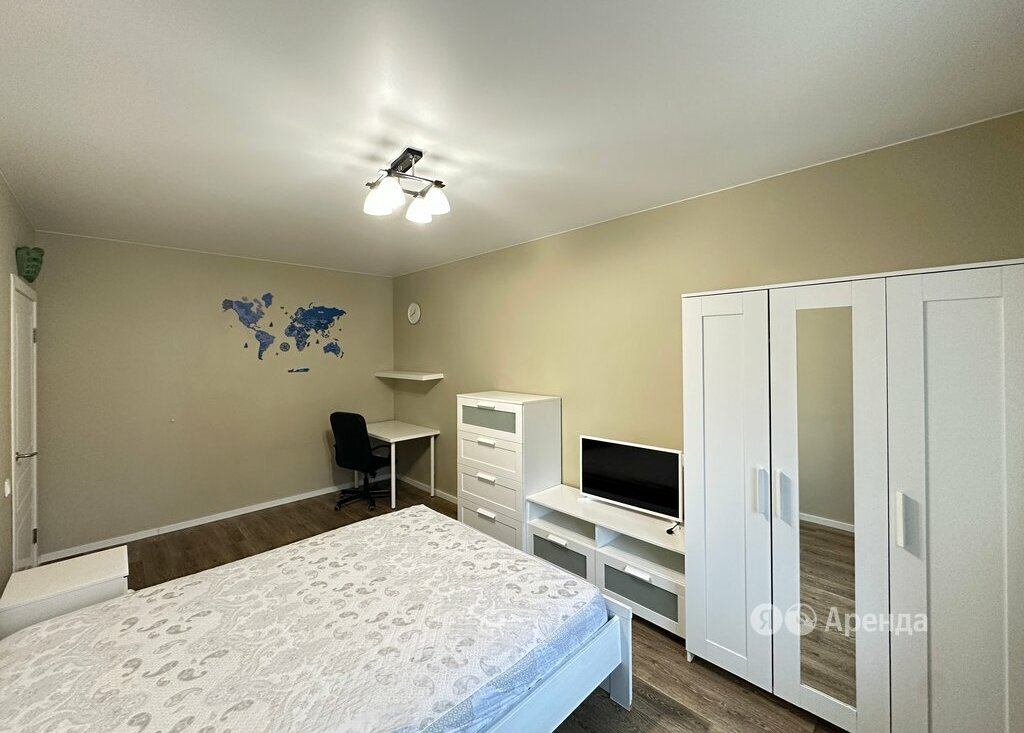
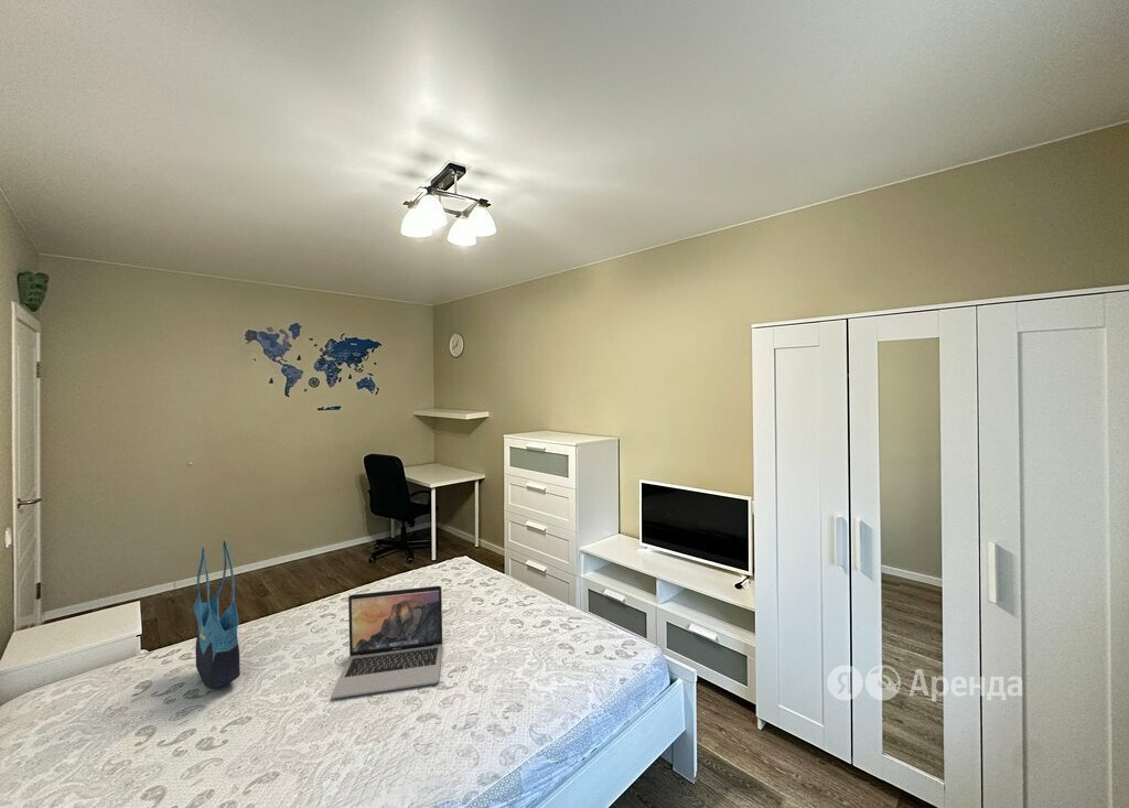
+ tote bag [192,539,241,689]
+ laptop [330,584,443,700]
